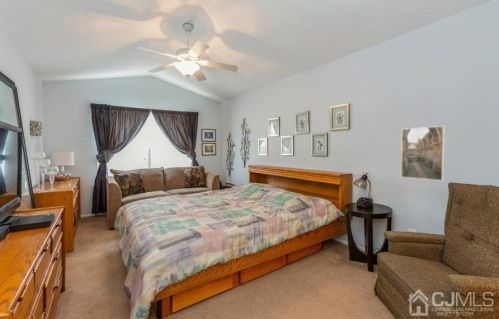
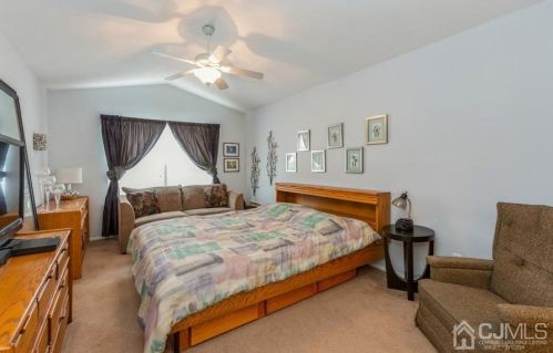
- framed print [400,125,446,182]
